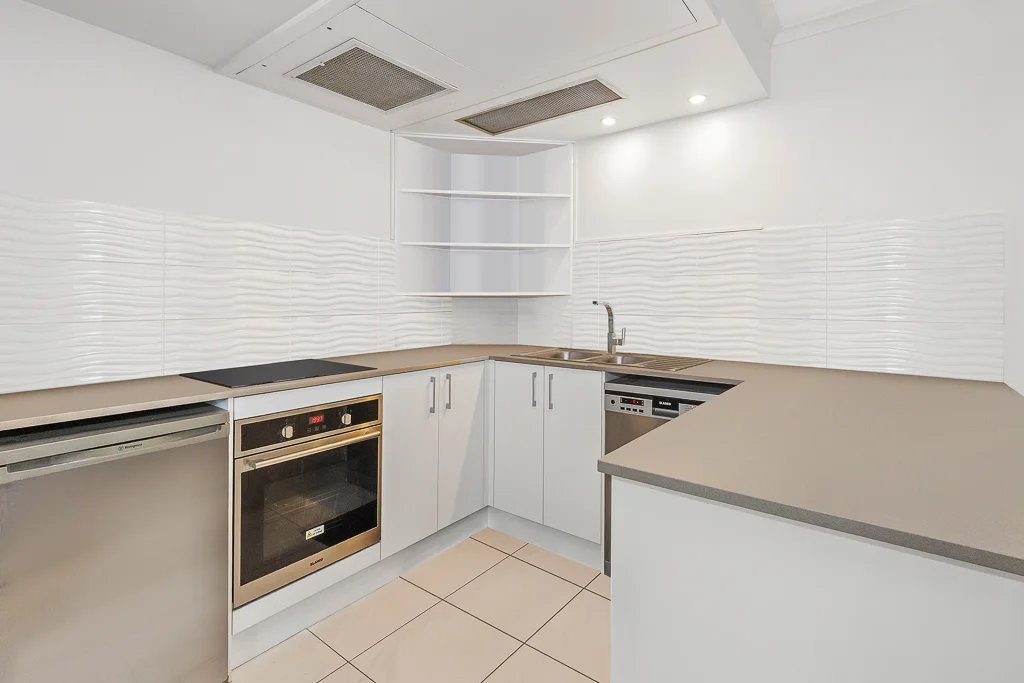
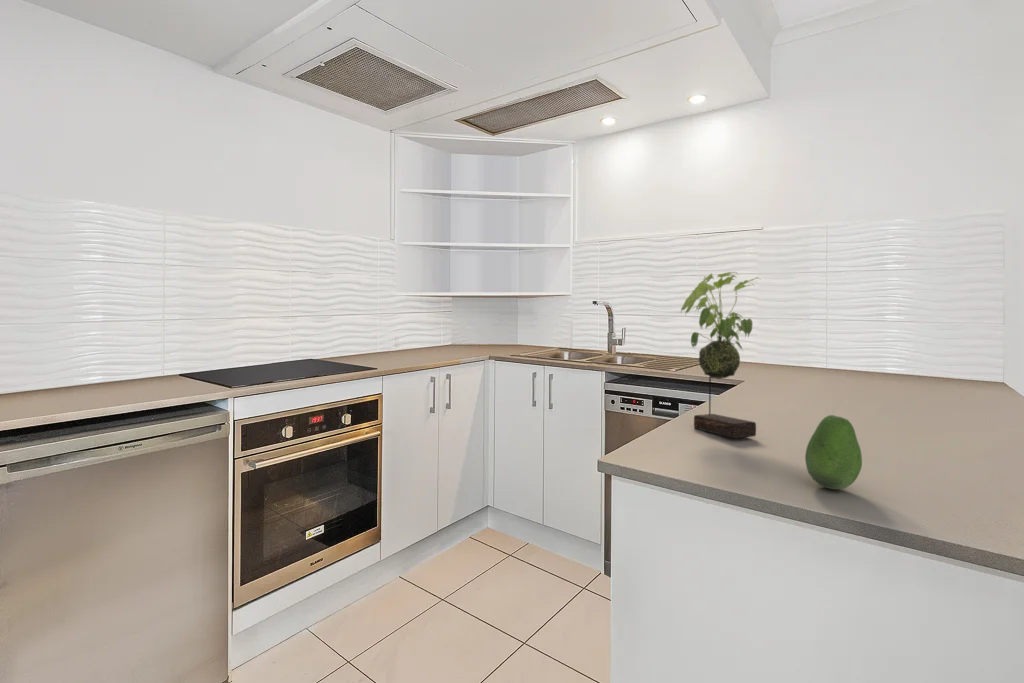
+ fruit [804,414,863,491]
+ plant [680,271,761,439]
